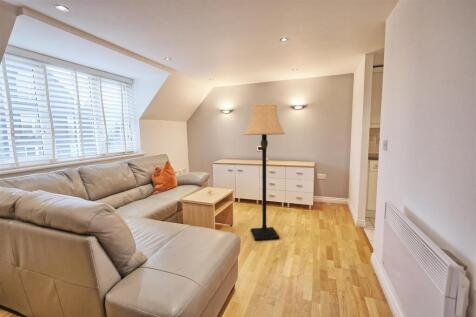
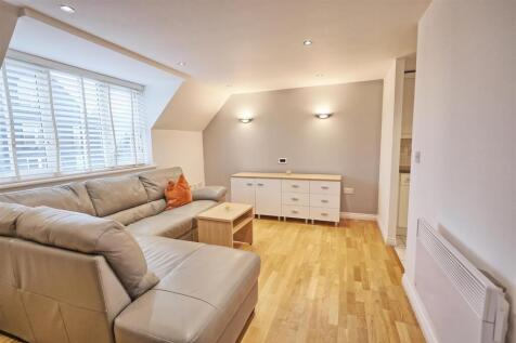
- lamp [243,103,286,242]
